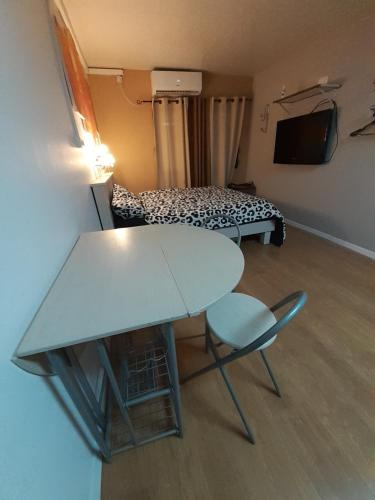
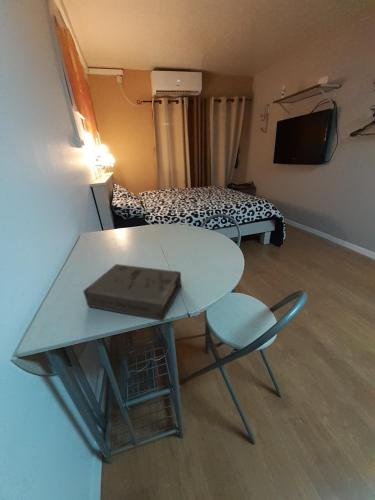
+ book [82,263,182,322]
